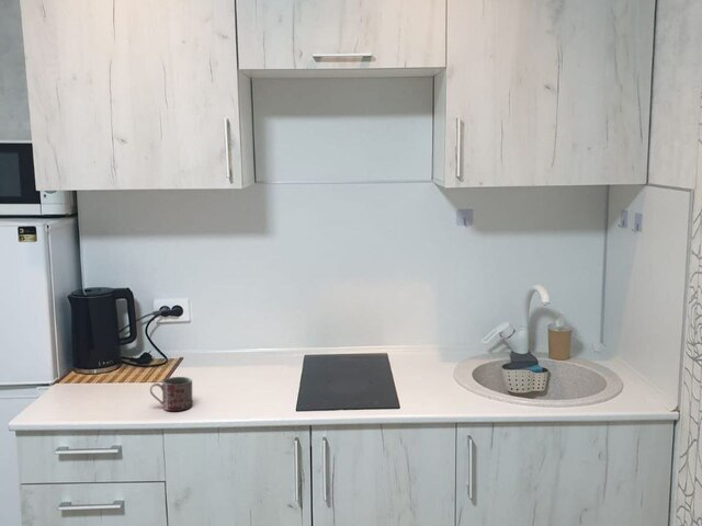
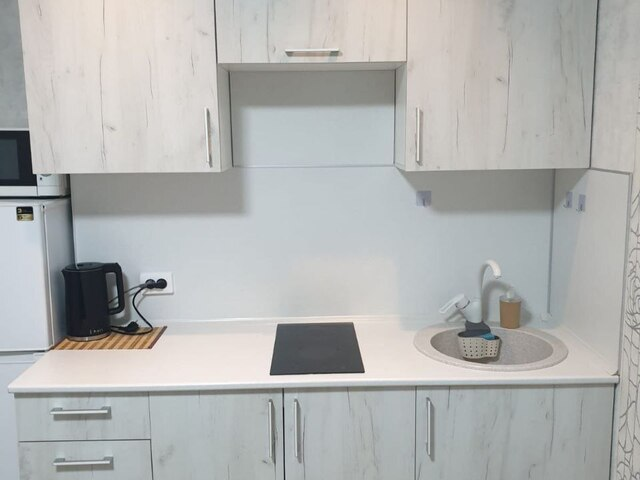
- mug [149,376,194,412]
